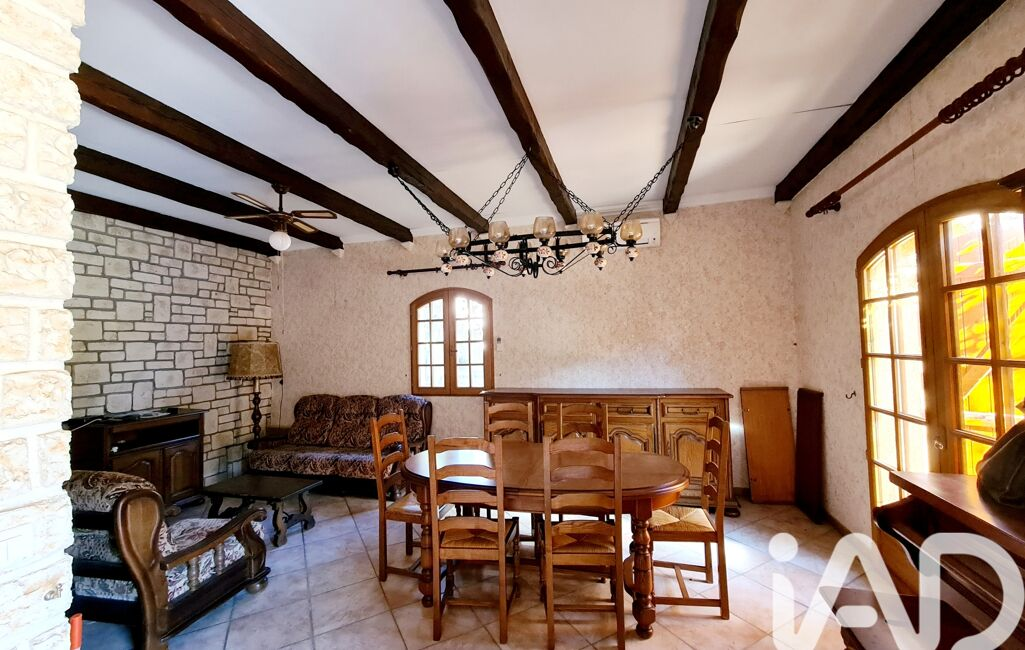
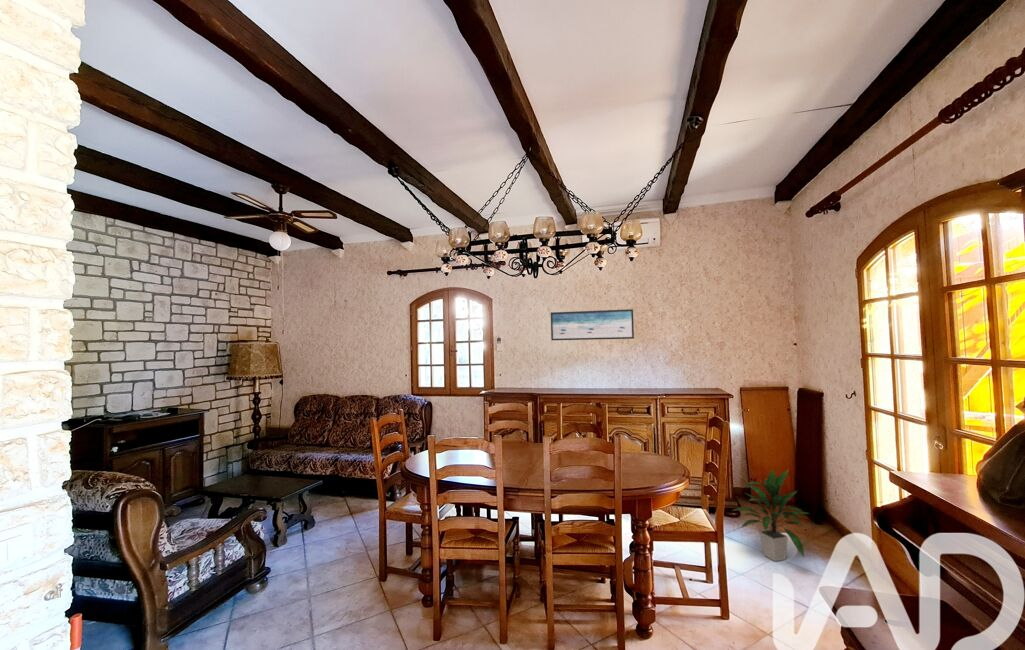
+ indoor plant [733,468,810,562]
+ wall art [550,308,635,341]
